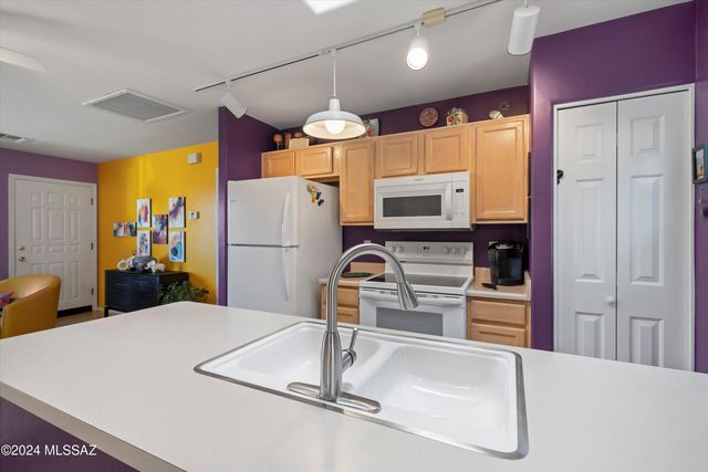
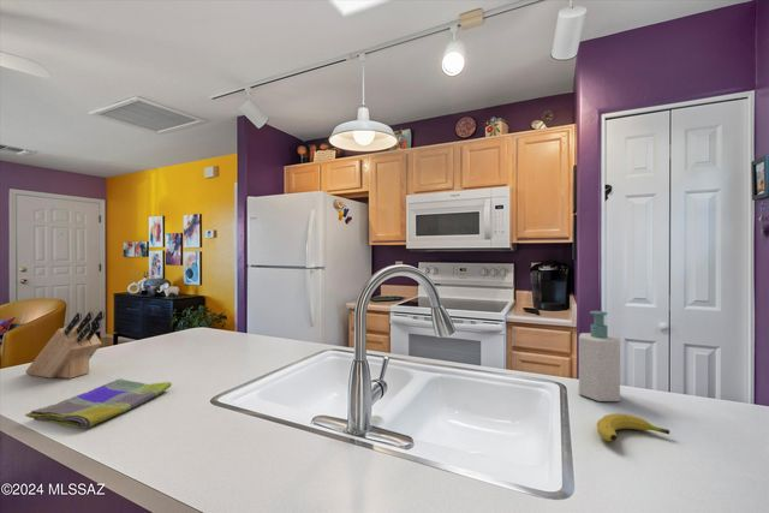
+ dish towel [24,377,173,430]
+ soap bottle [578,310,621,402]
+ knife block [24,310,106,380]
+ fruit [596,412,670,442]
